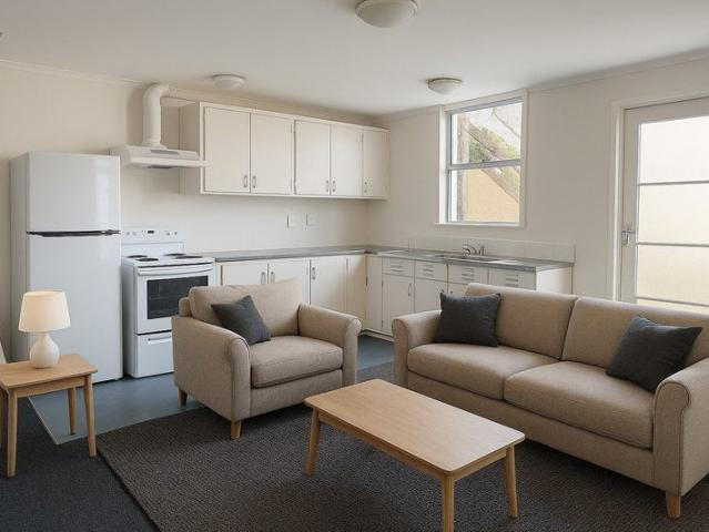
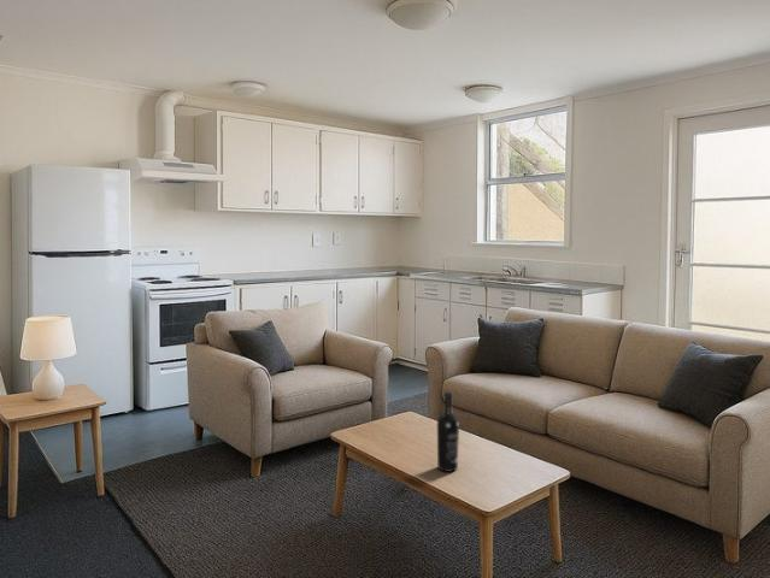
+ wine bottle [436,390,460,473]
